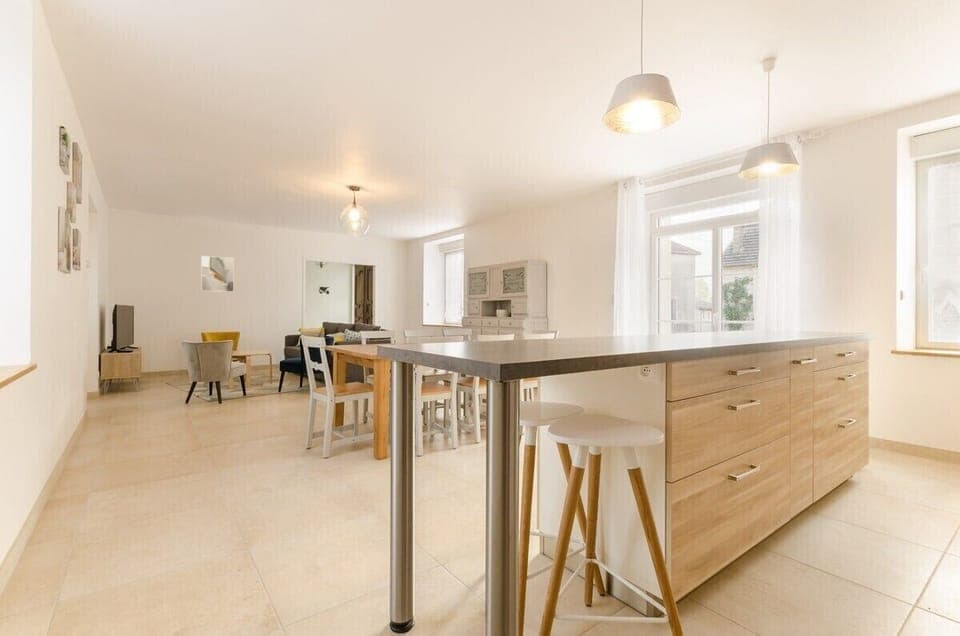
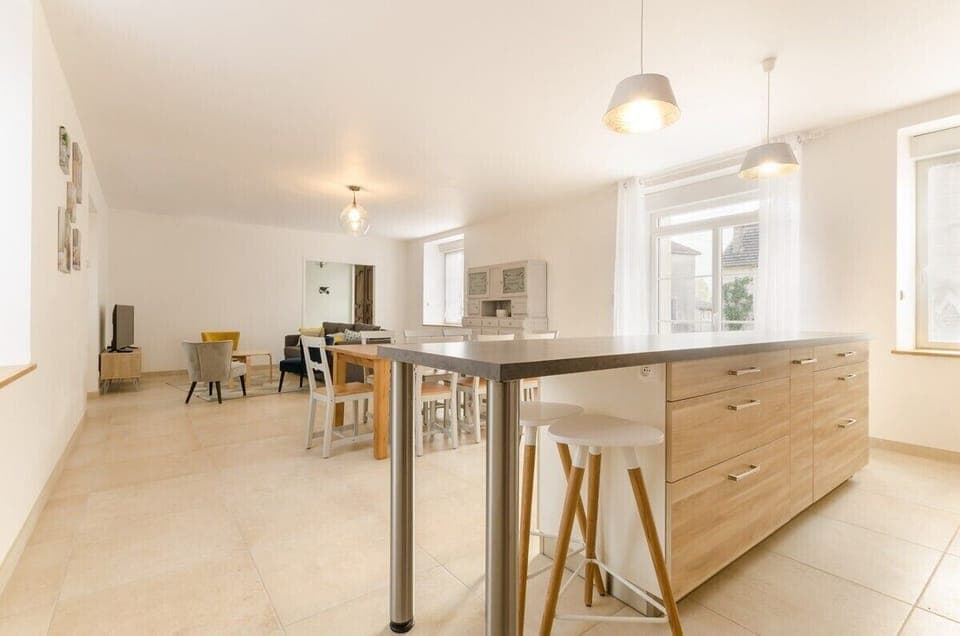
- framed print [200,255,235,293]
